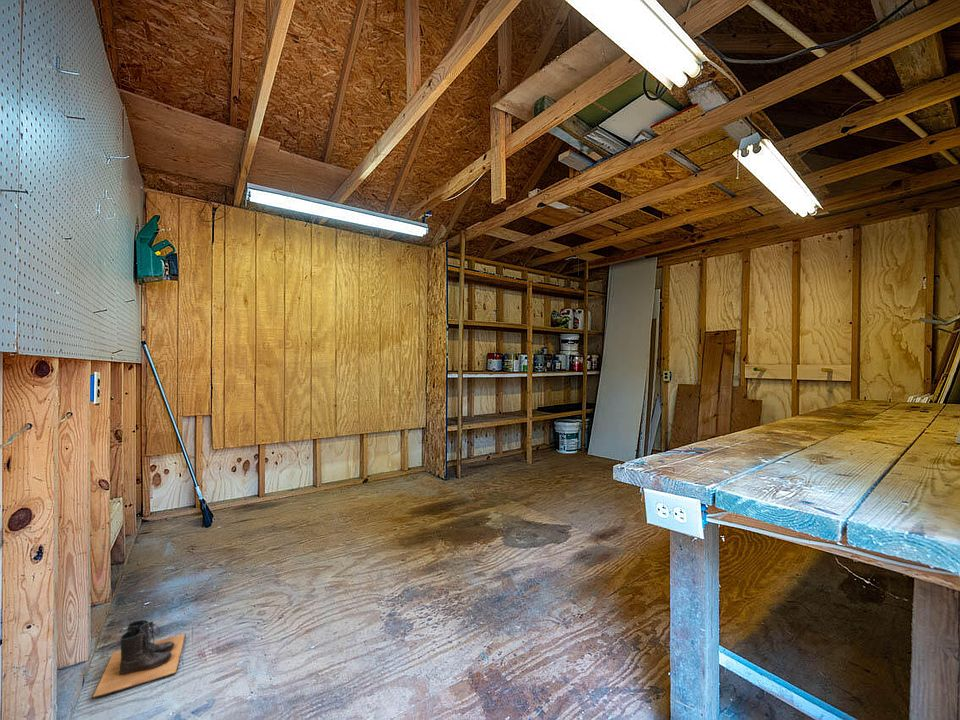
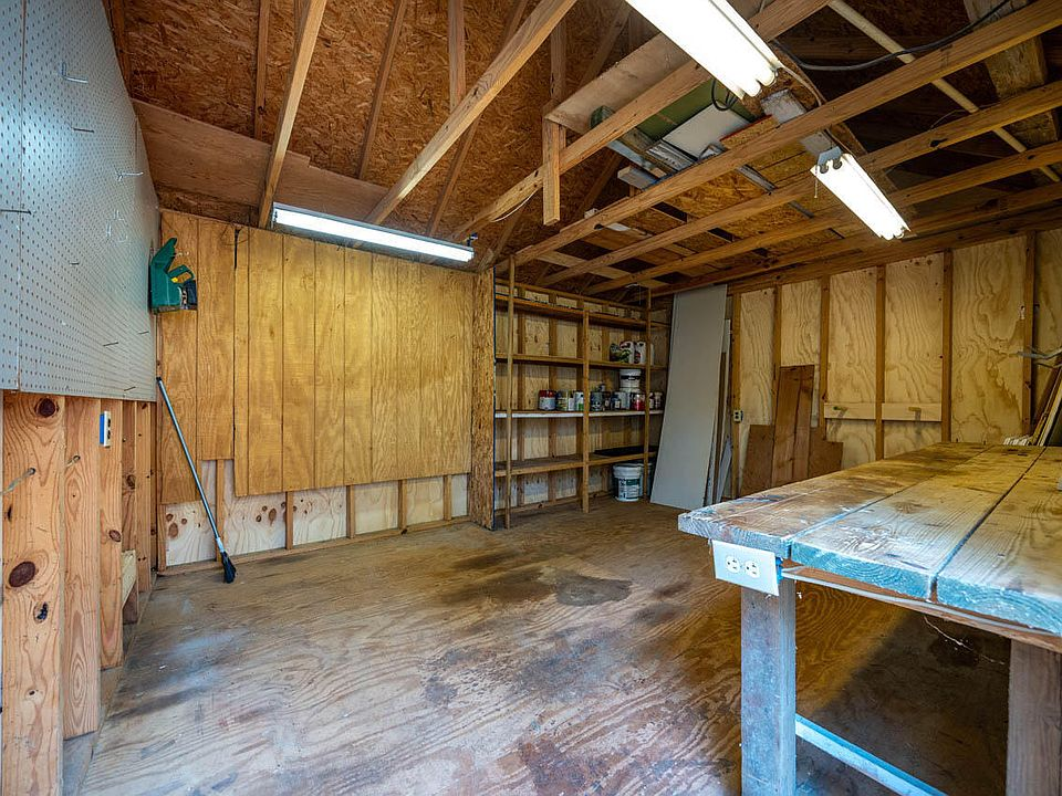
- boots [91,619,187,699]
